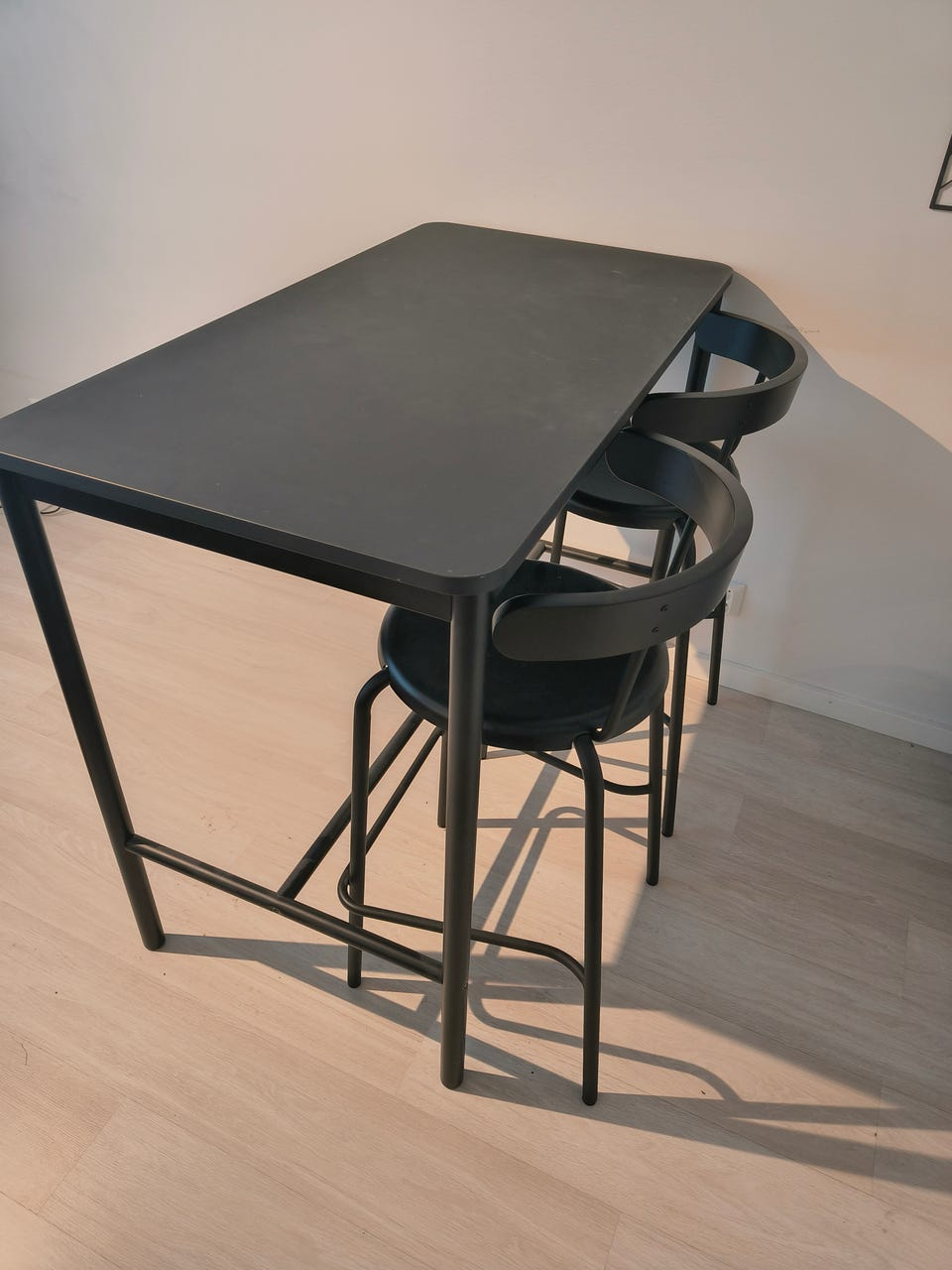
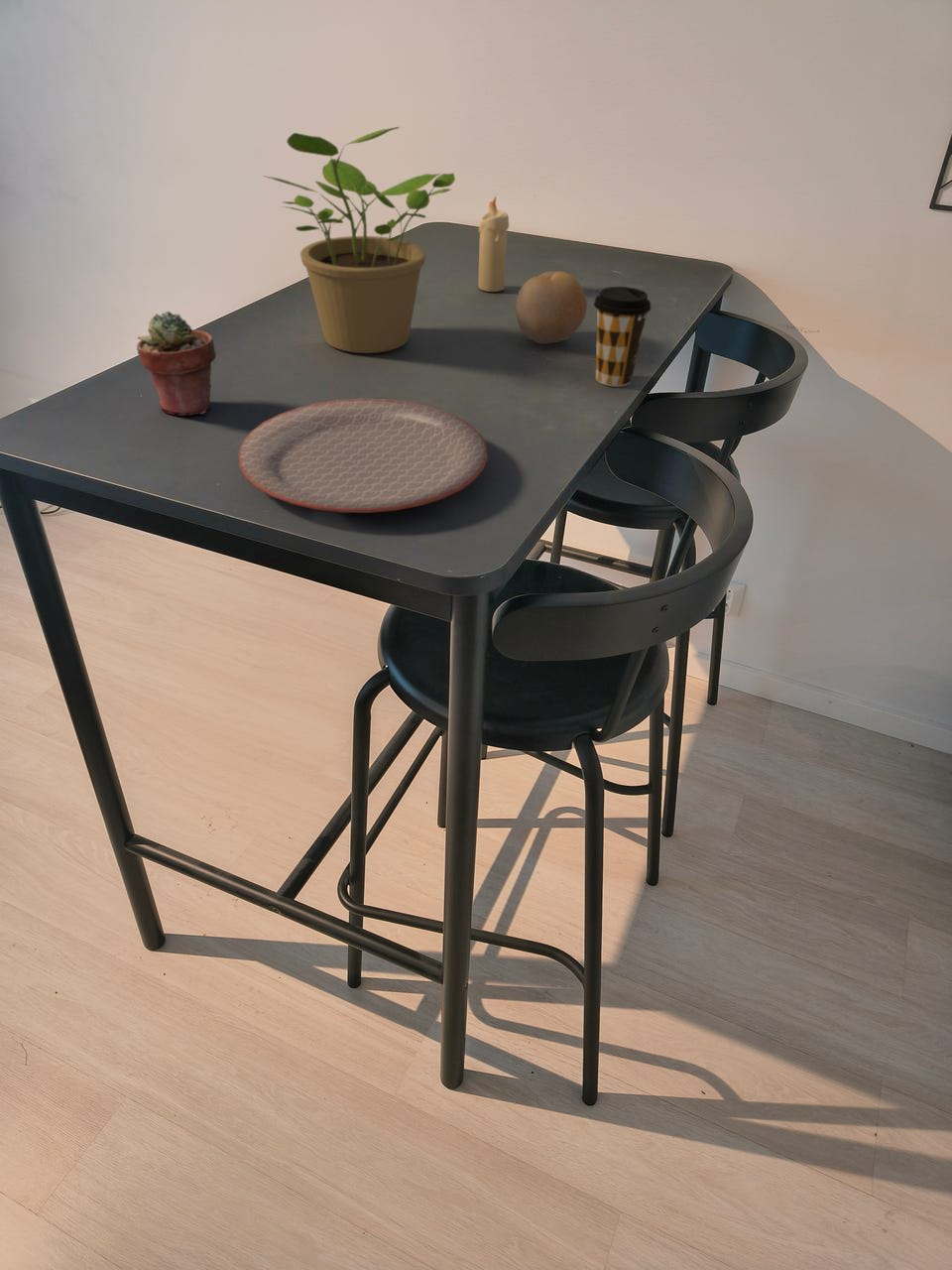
+ plate [238,398,489,514]
+ candle [477,195,510,293]
+ fruit [515,271,588,345]
+ potted succulent [136,311,217,417]
+ potted plant [262,126,456,354]
+ coffee cup [593,286,653,387]
